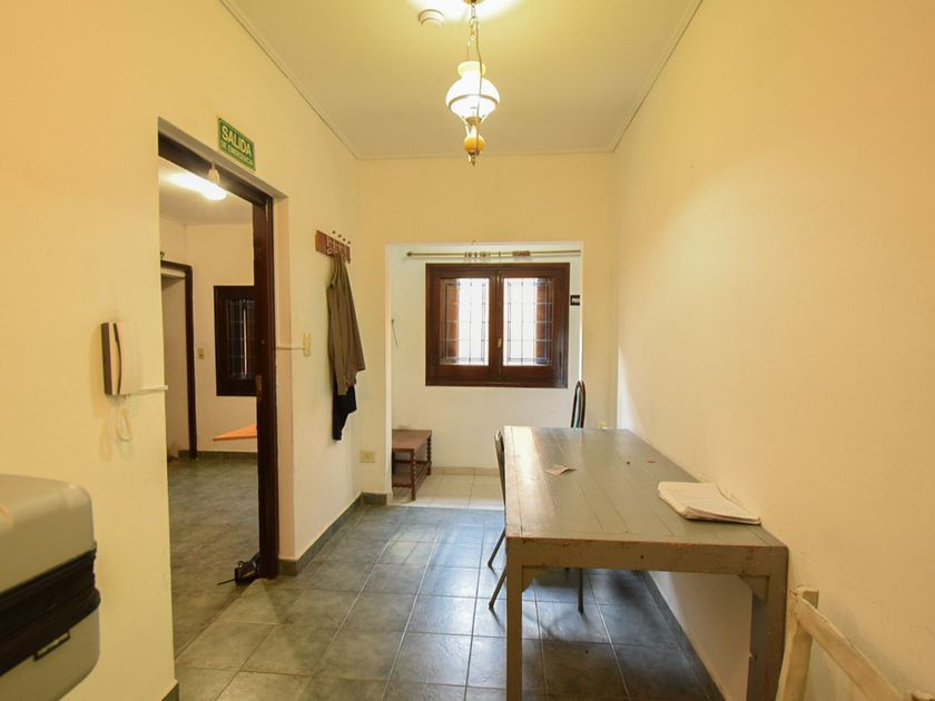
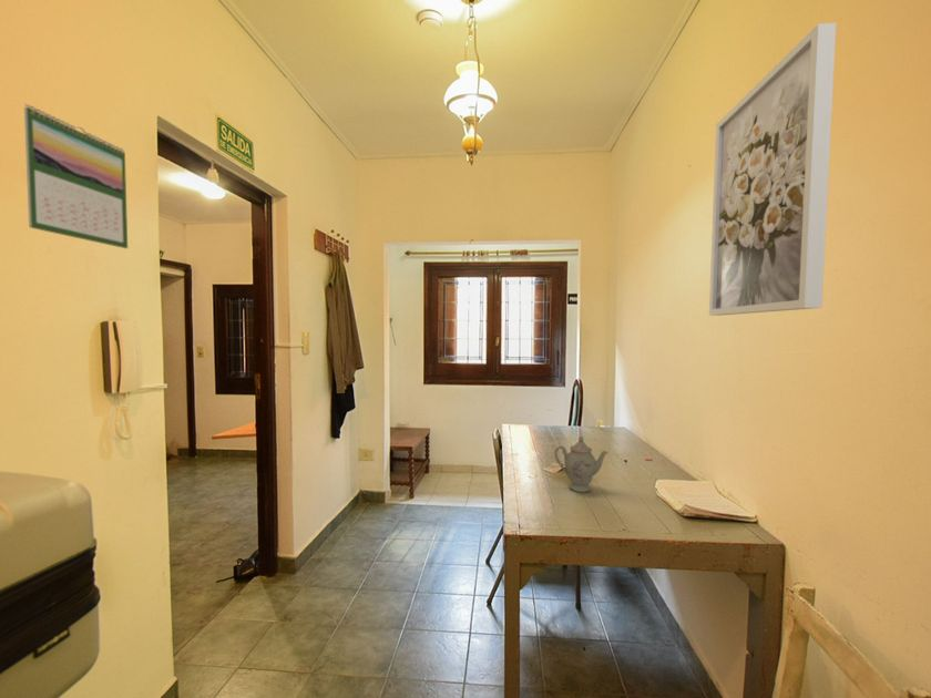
+ chinaware [553,434,610,493]
+ wall art [708,21,838,317]
+ calendar [23,103,129,249]
